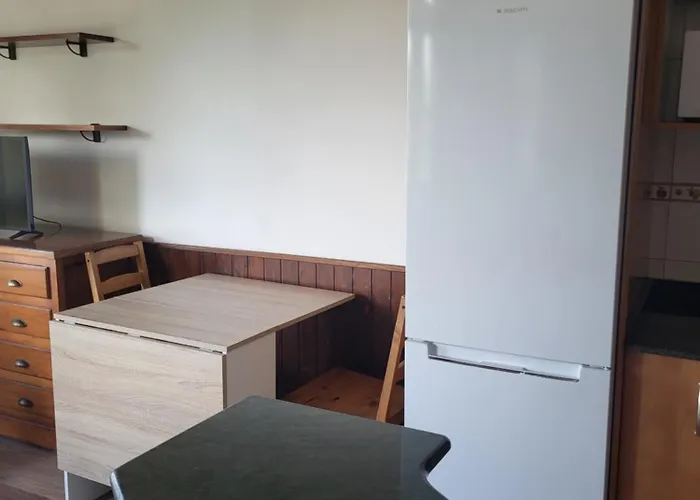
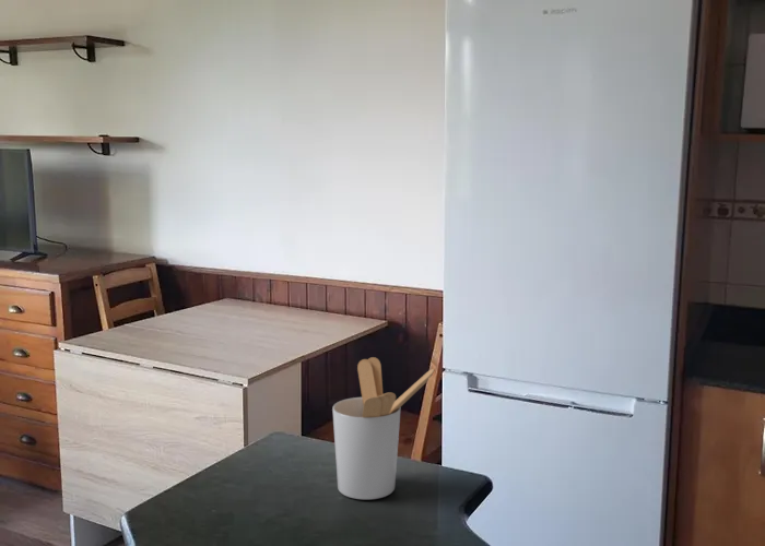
+ utensil holder [331,356,435,500]
